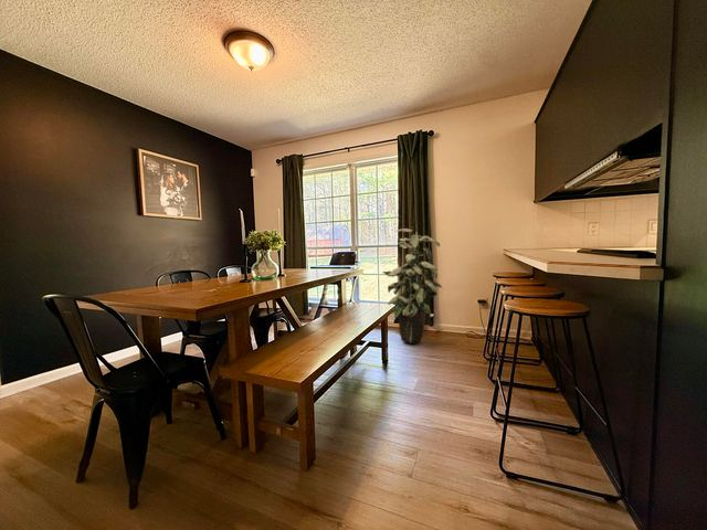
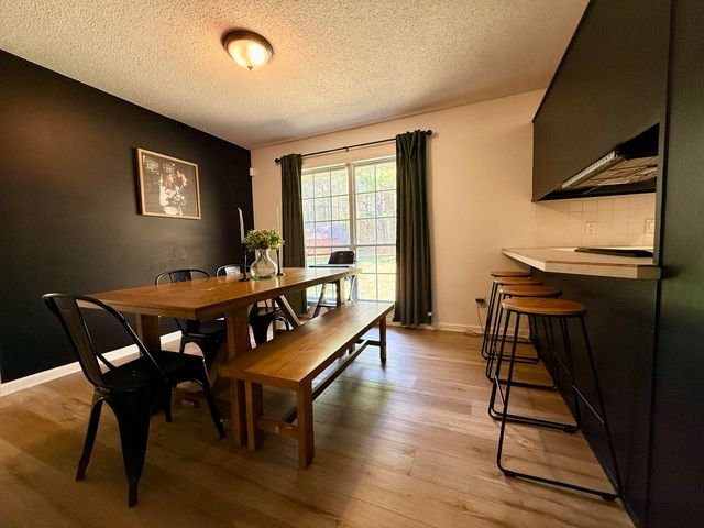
- indoor plant [381,227,443,344]
